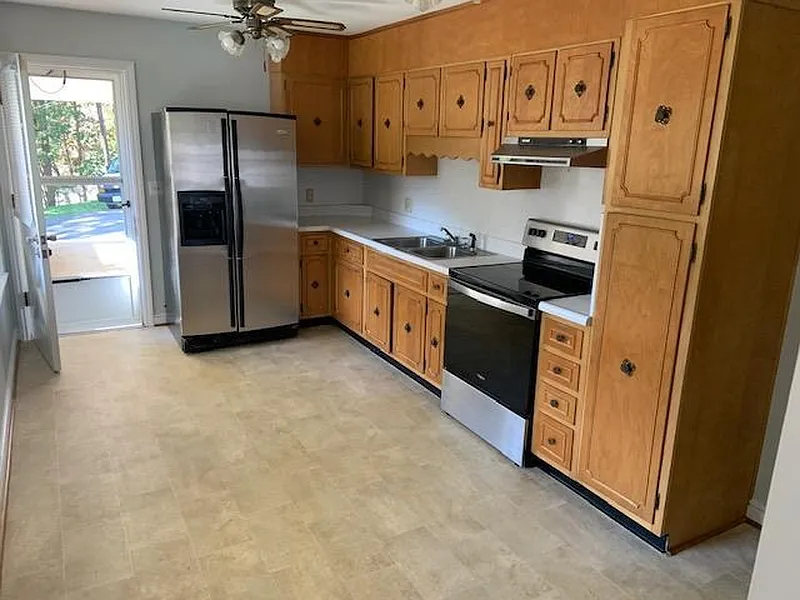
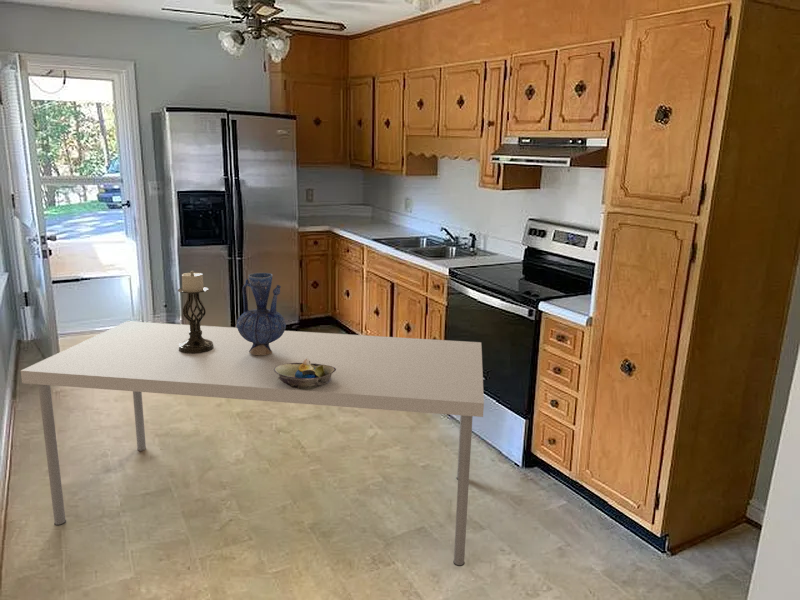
+ vase [236,272,287,356]
+ decorative bowl [274,358,336,390]
+ candle holder [177,270,214,354]
+ dining table [20,320,485,567]
